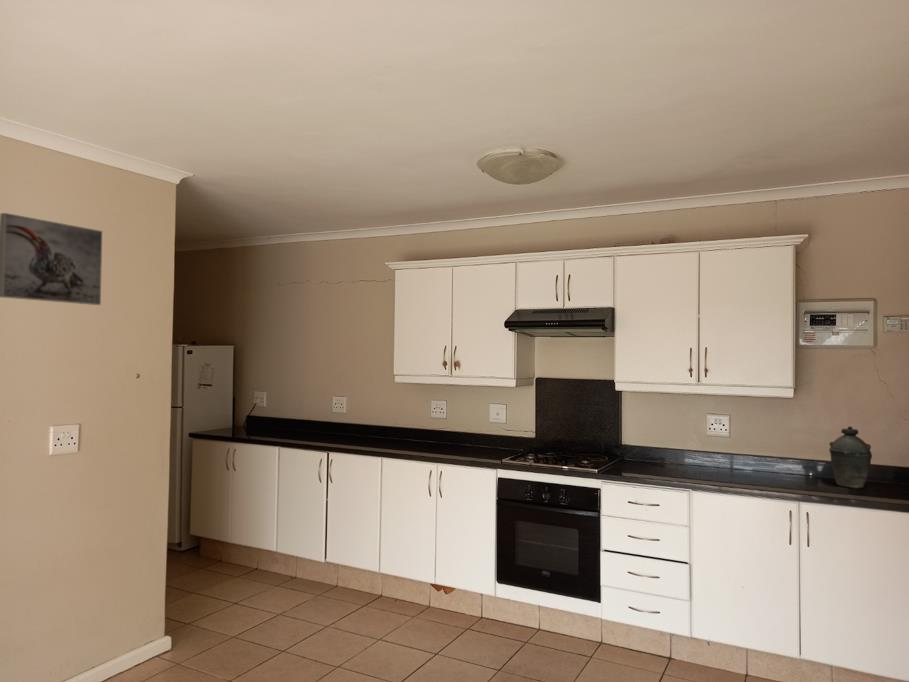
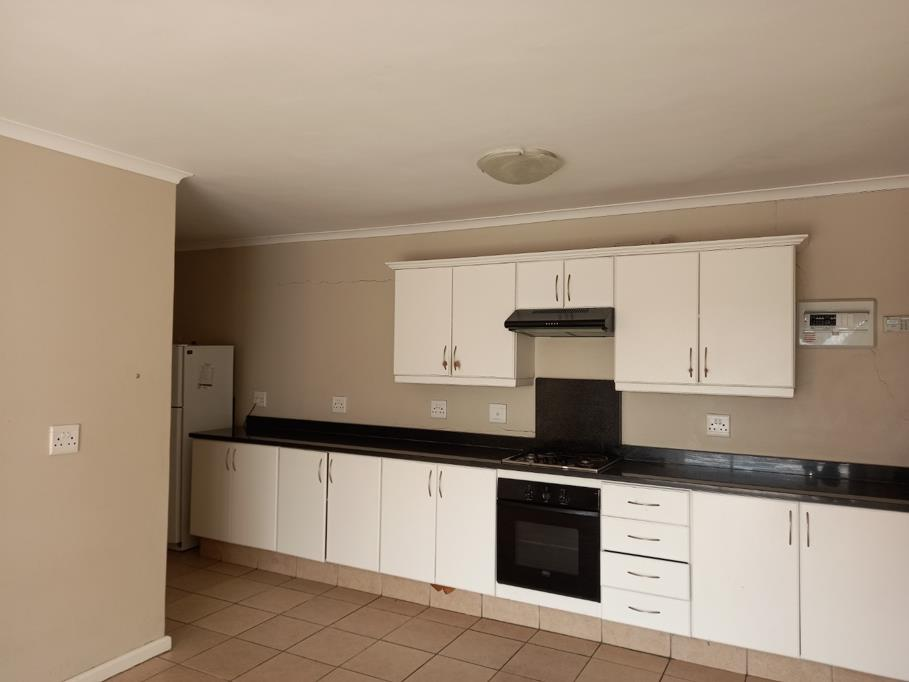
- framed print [0,212,103,306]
- kettle [828,425,873,490]
